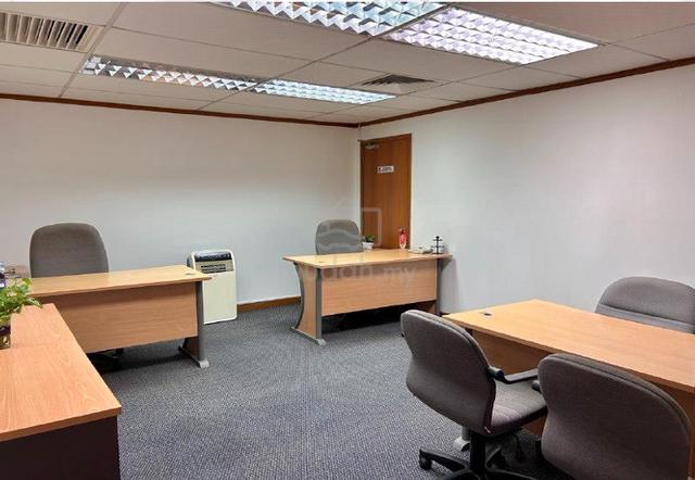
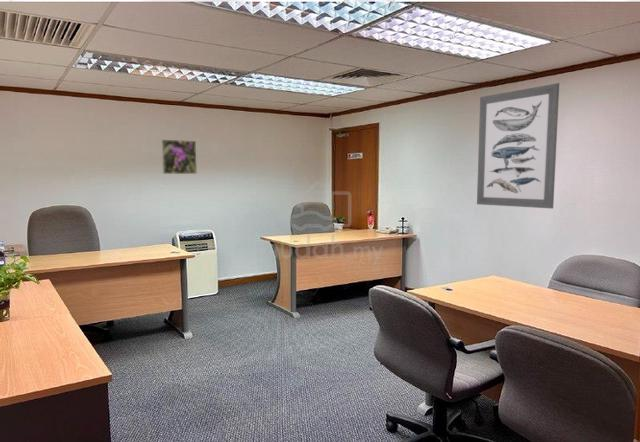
+ wall art [476,82,560,209]
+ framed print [160,139,198,175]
